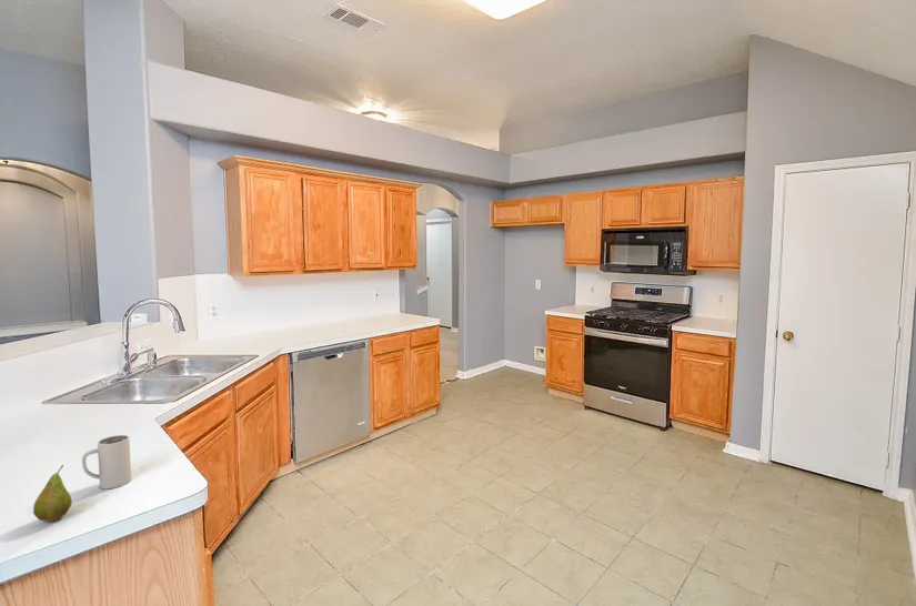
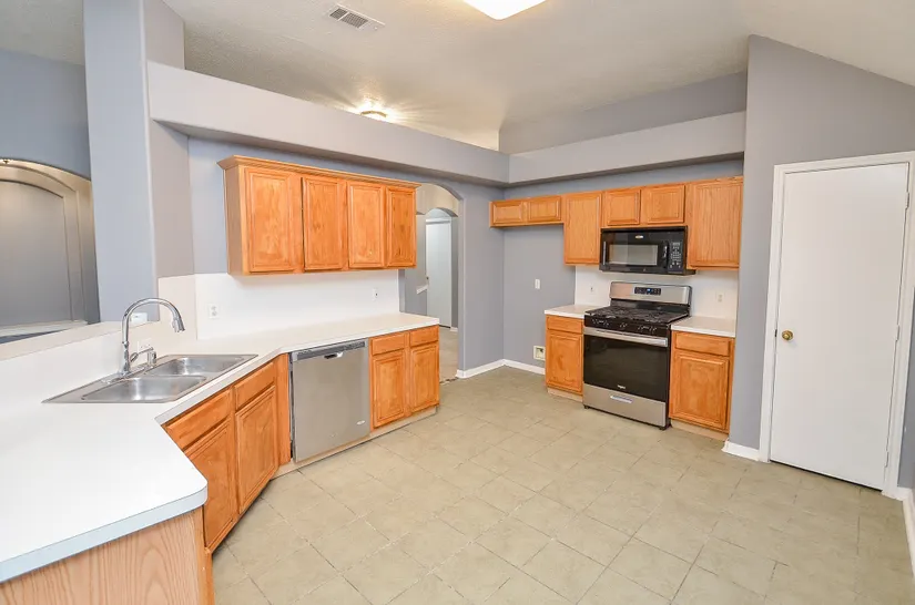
- mug [81,434,132,489]
- fruit [32,464,73,523]
